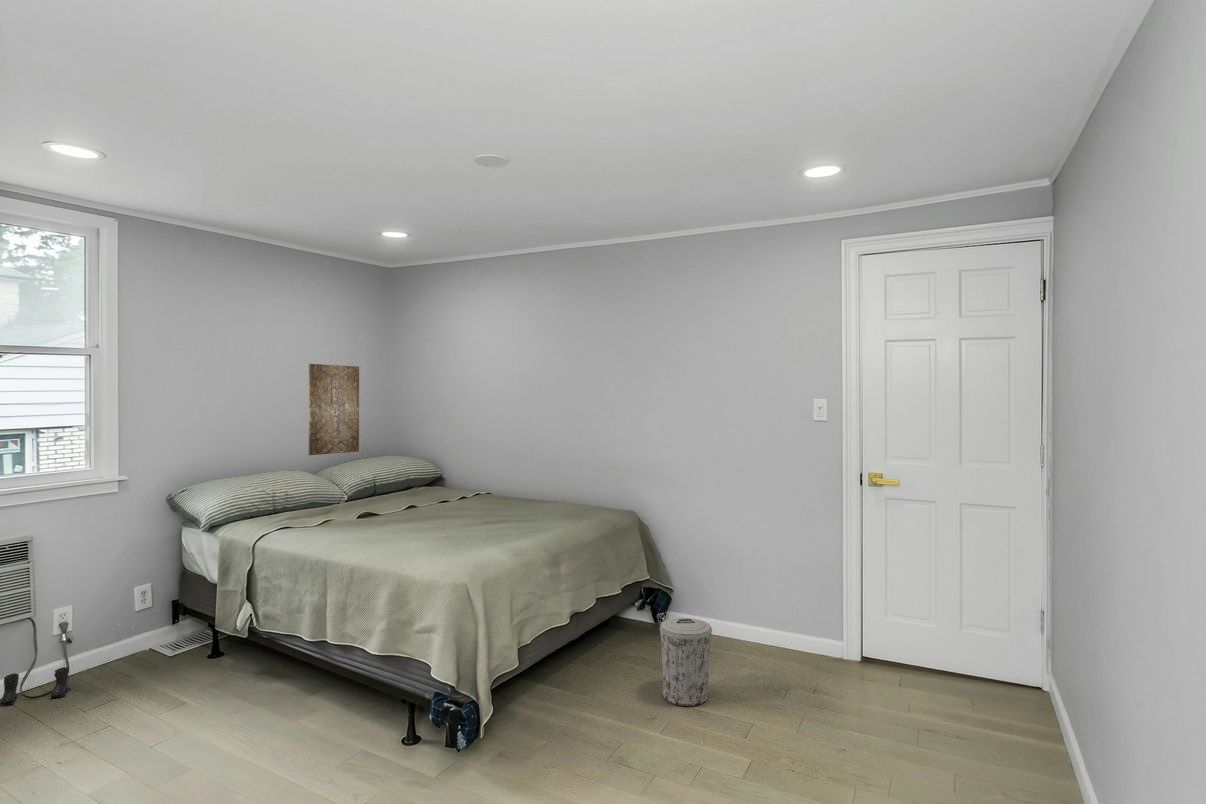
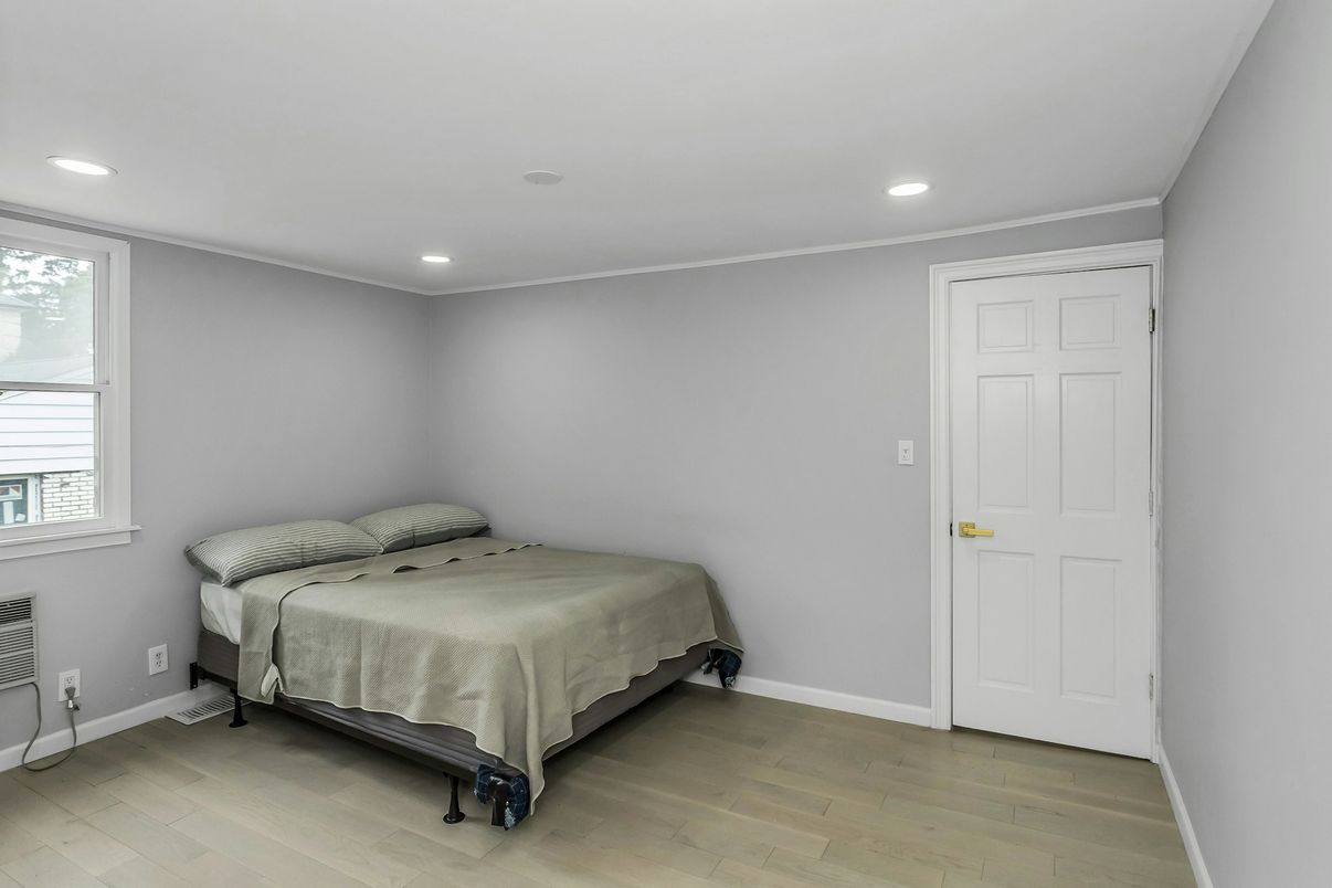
- wall art [308,363,360,456]
- trash can [659,617,713,707]
- boots [0,666,71,706]
